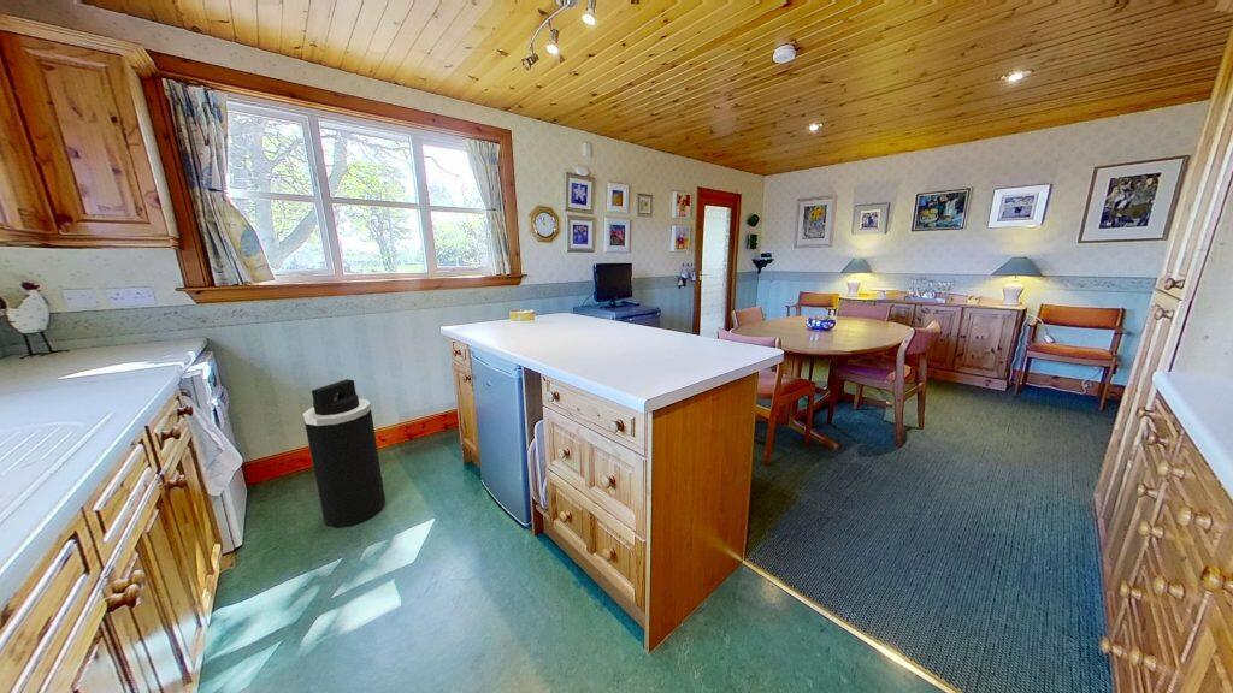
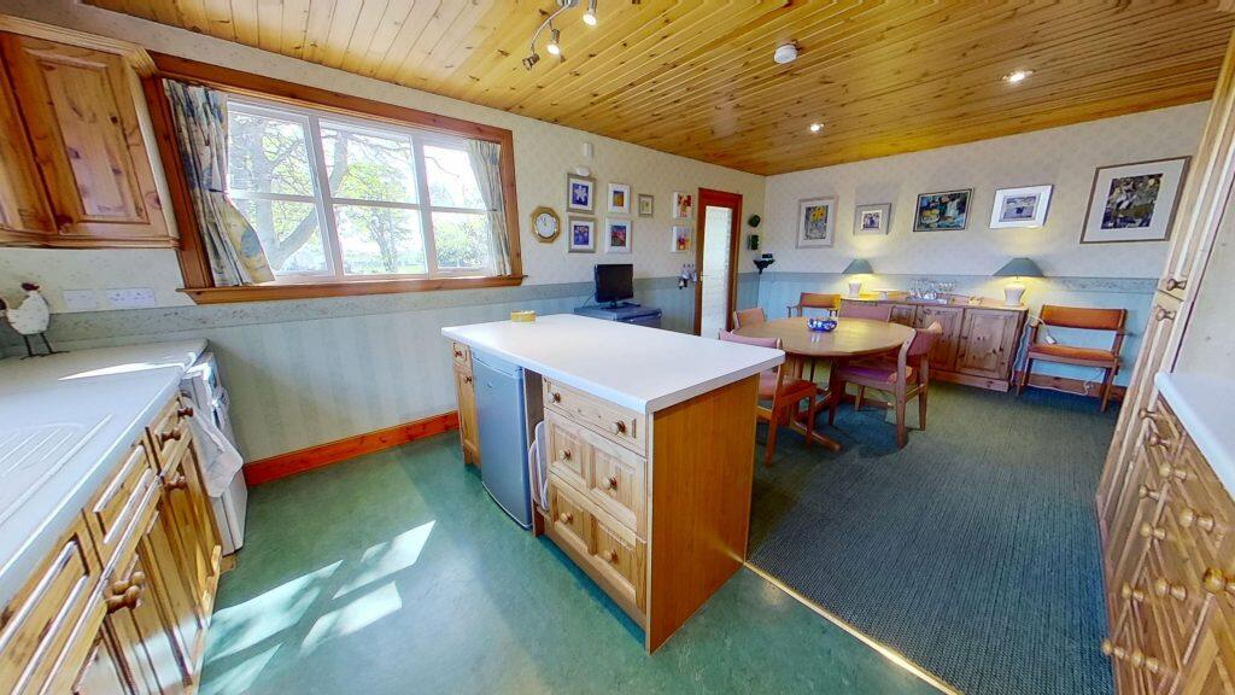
- trash can [302,378,387,529]
